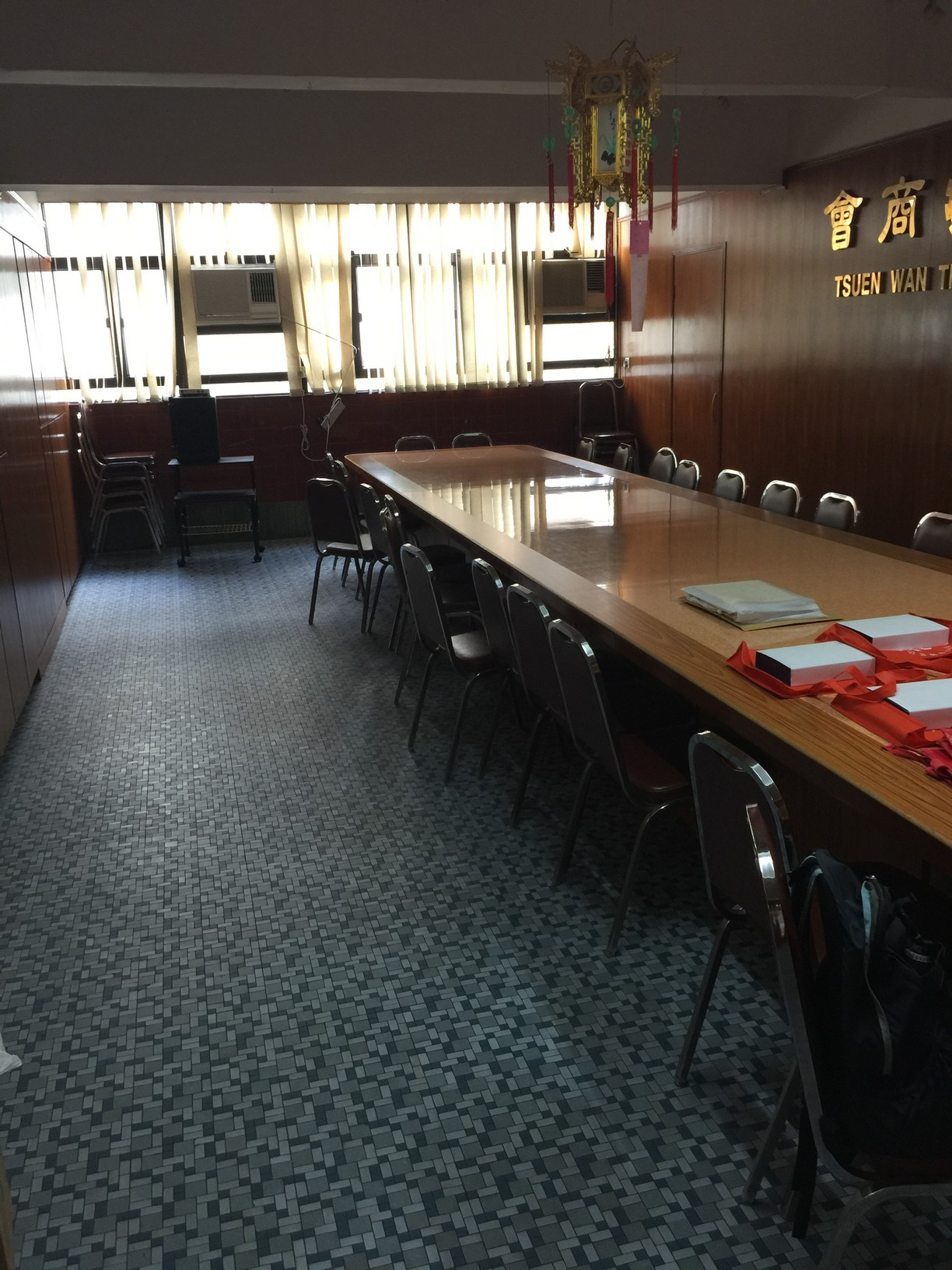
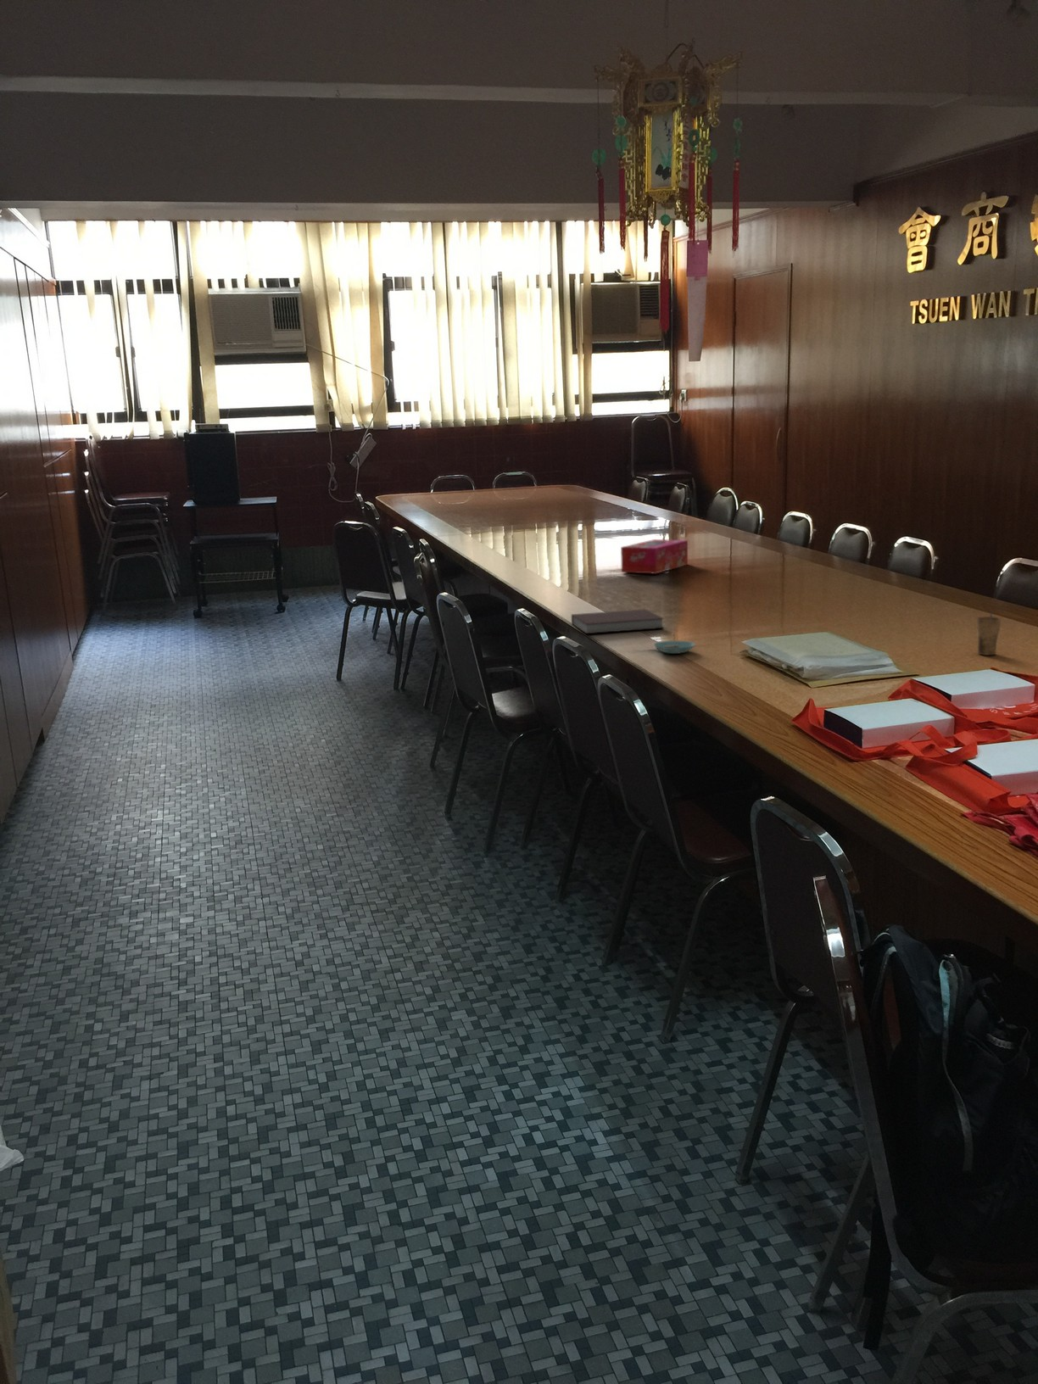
+ saucer [653,640,697,655]
+ cup [976,610,1002,656]
+ tissue box [620,538,689,575]
+ notebook [570,608,665,634]
